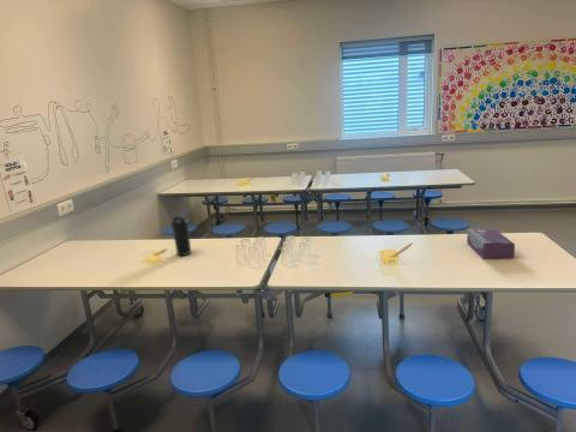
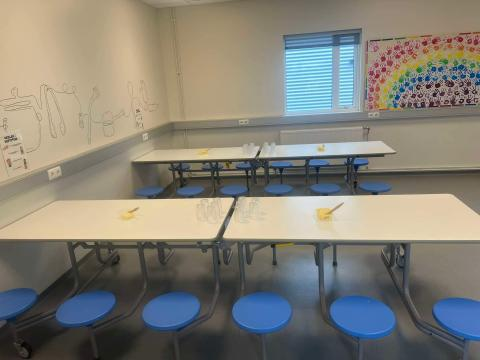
- water bottle [170,215,192,257]
- tissue box [466,228,516,260]
